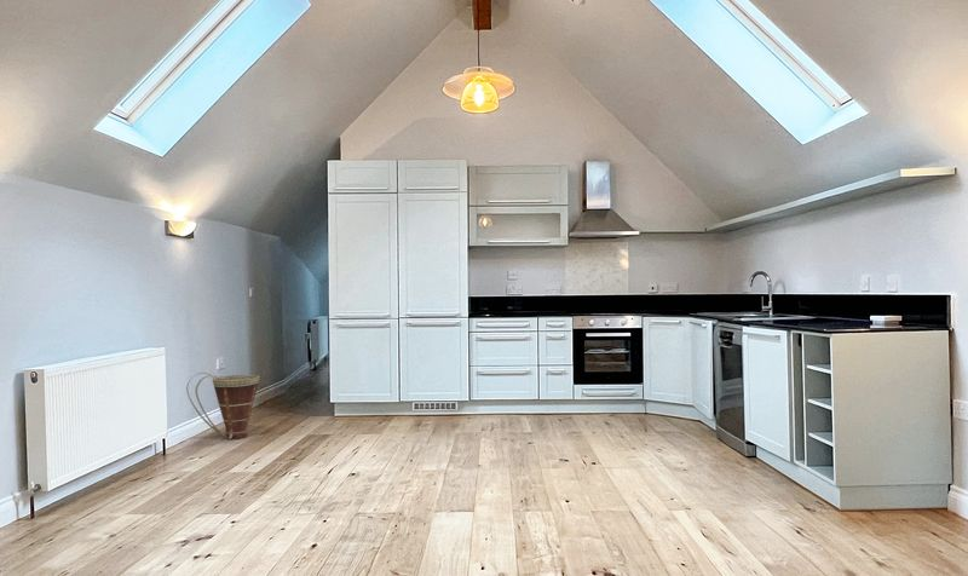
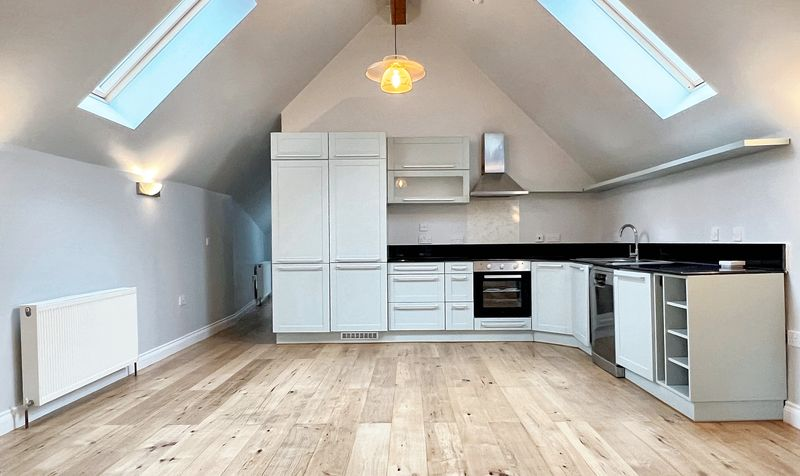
- basket [185,371,260,440]
